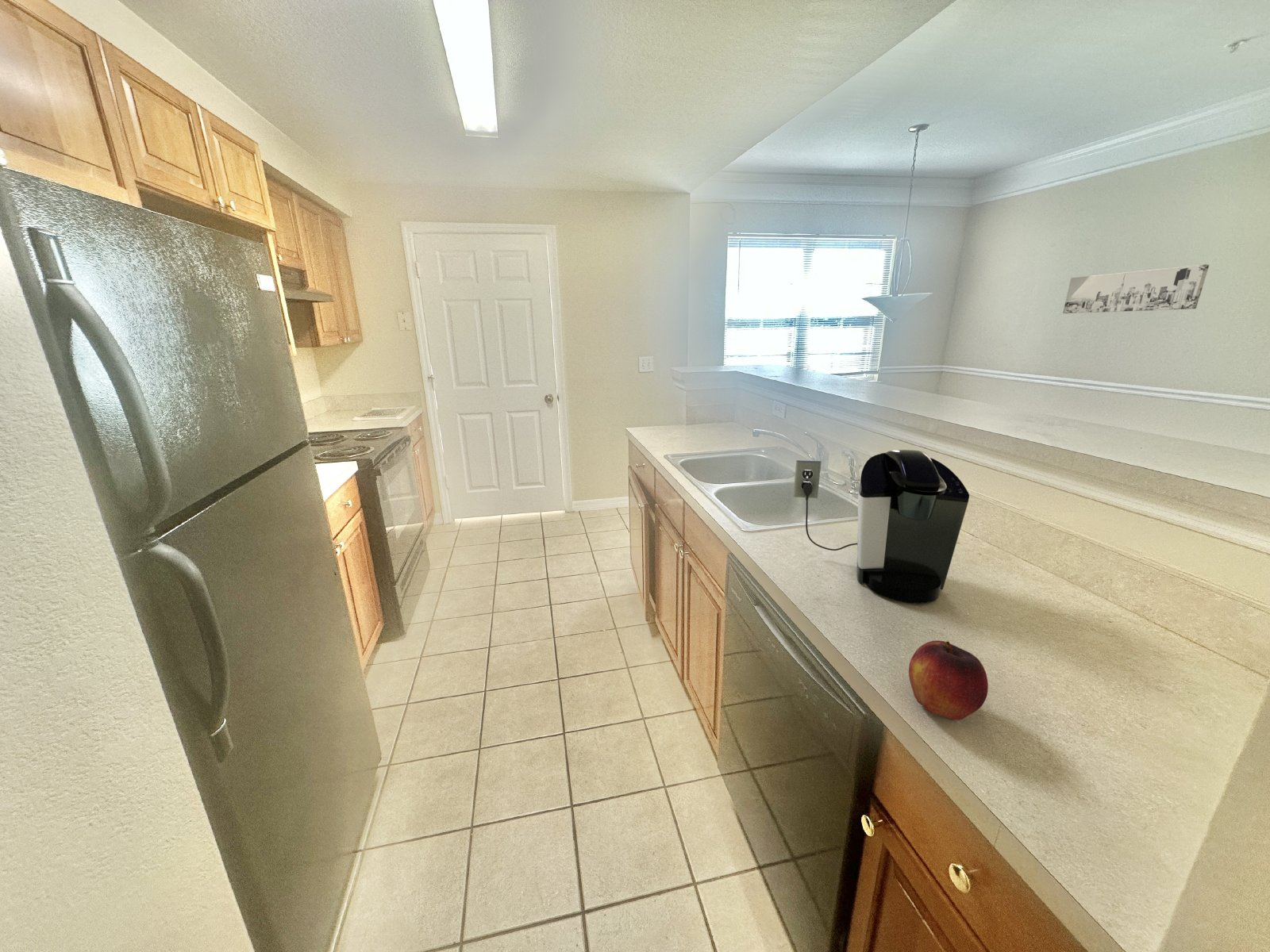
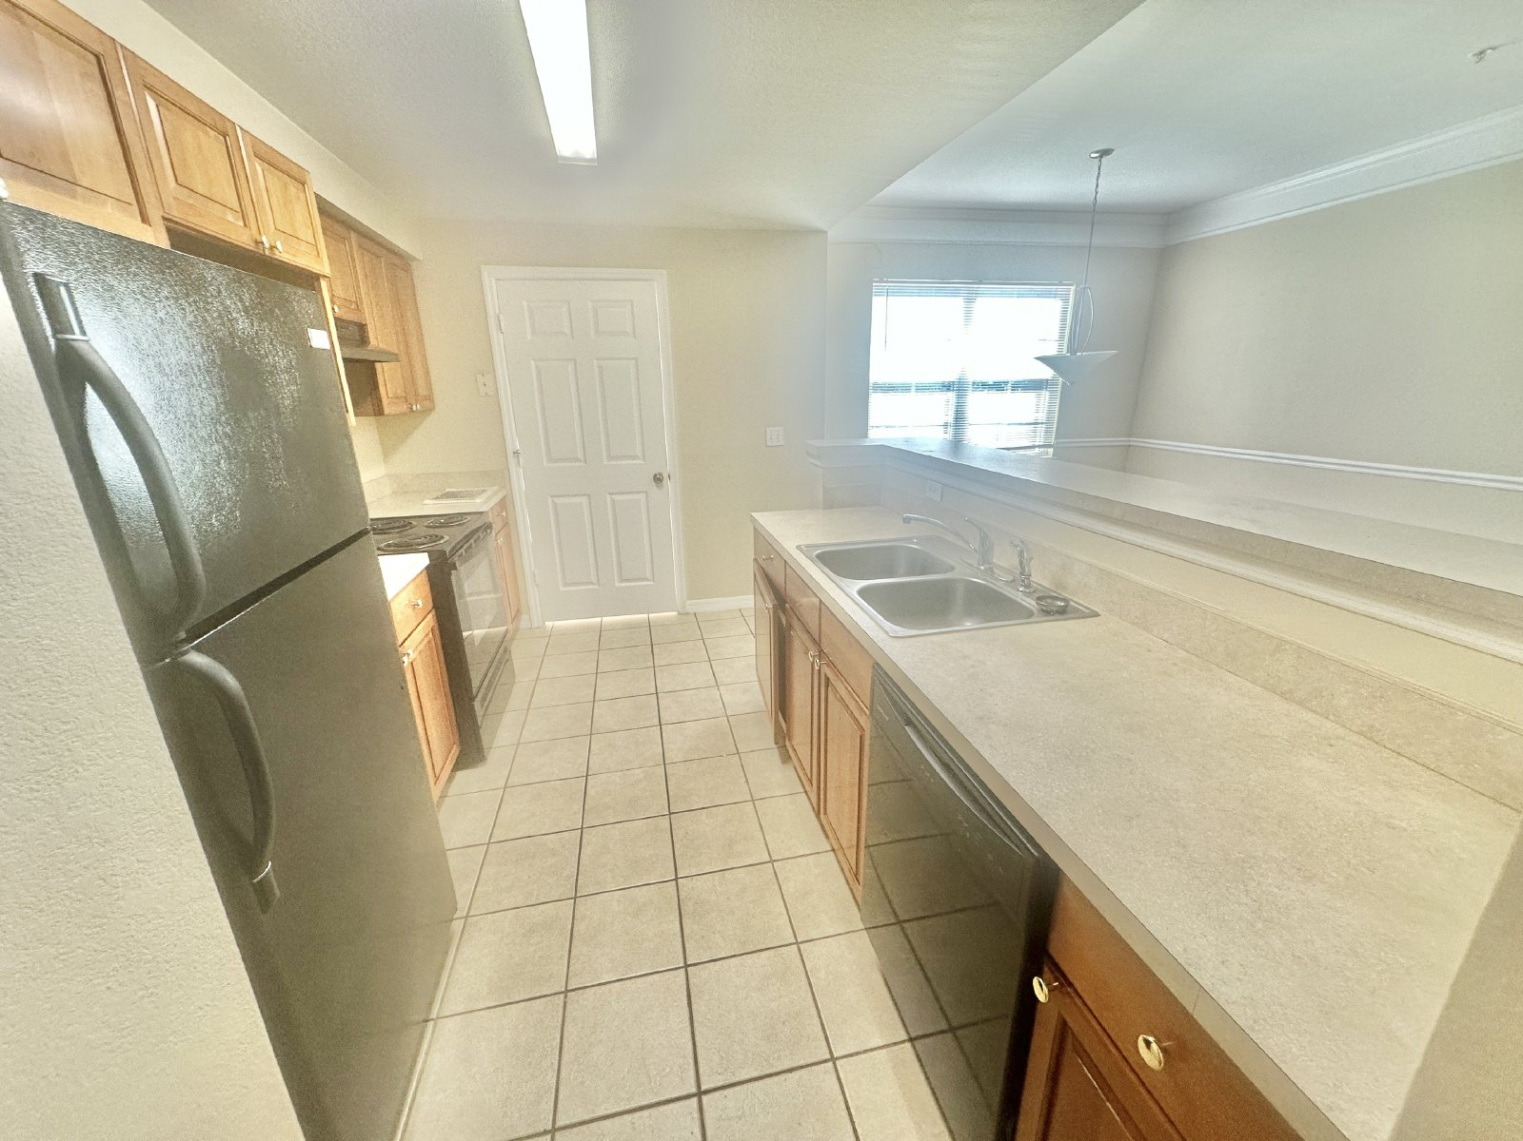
- coffee maker [792,449,970,605]
- wall art [1062,263,1210,314]
- fruit [908,640,989,721]
